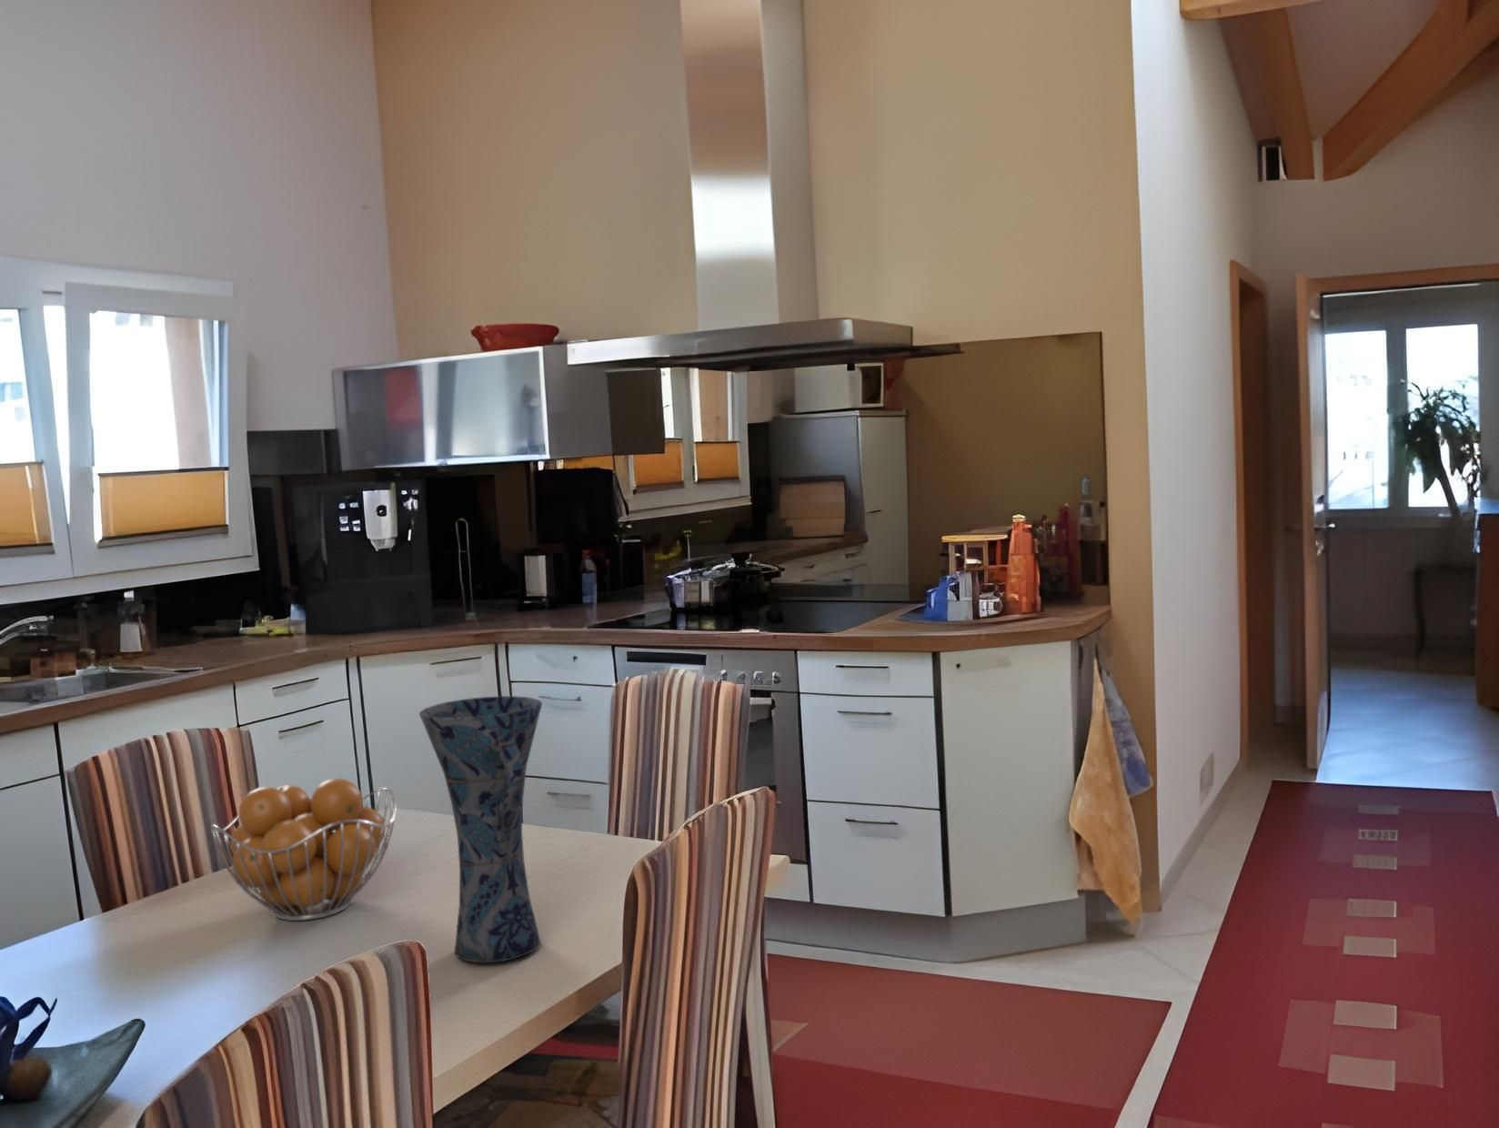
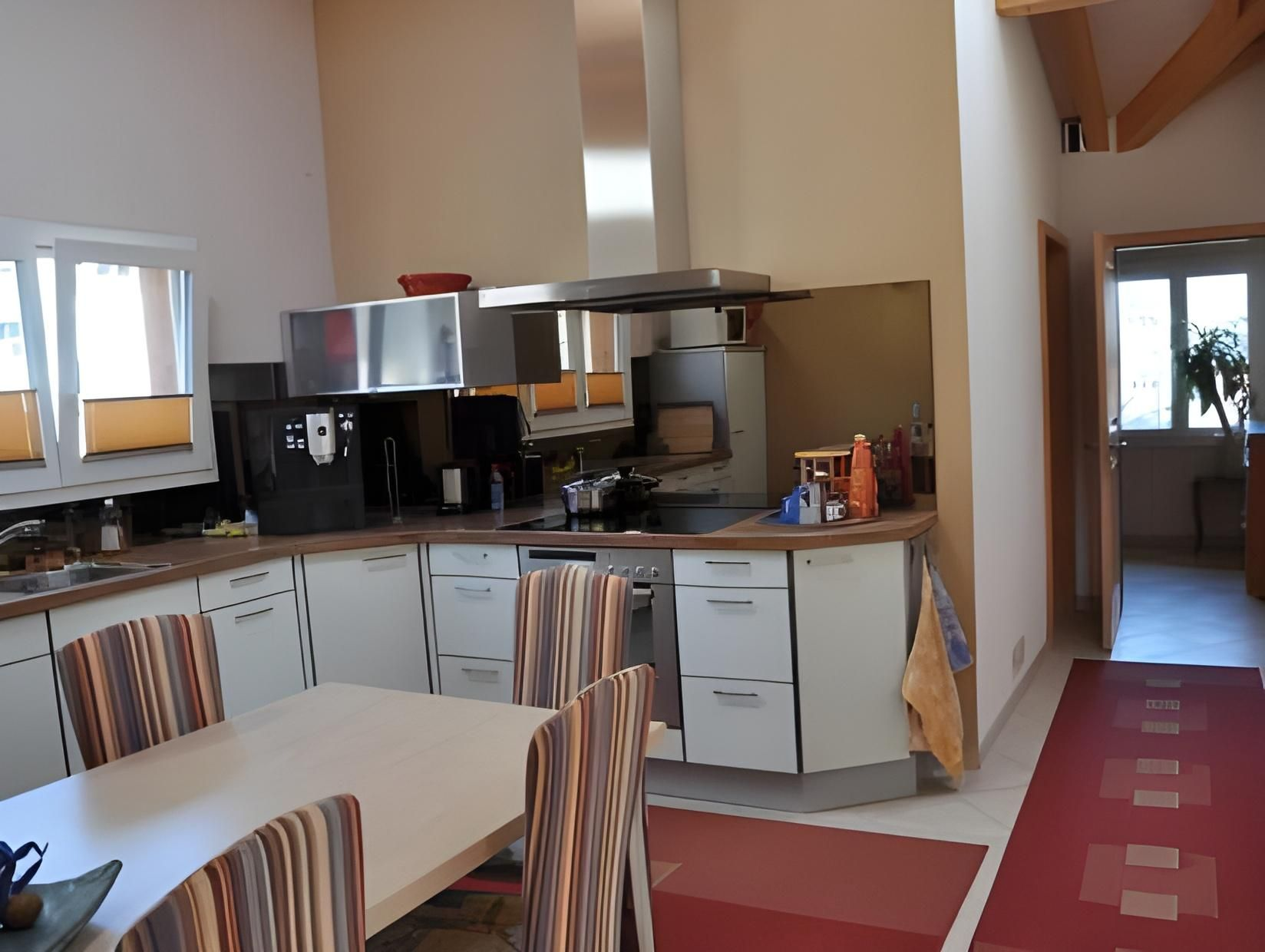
- vase [418,696,543,963]
- fruit basket [210,777,397,922]
